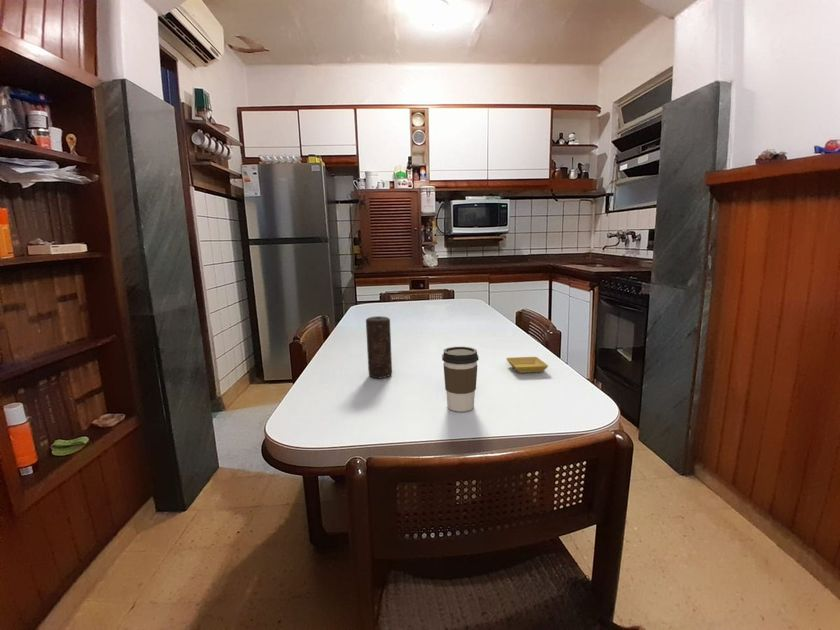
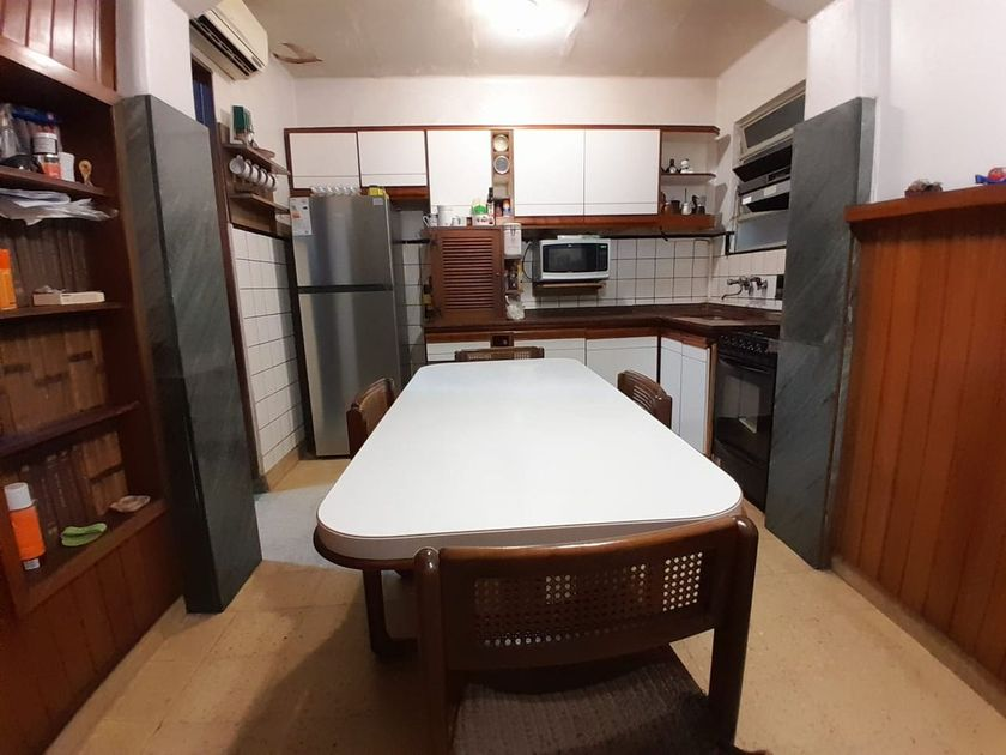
- candle [365,315,393,379]
- coffee cup [441,346,480,412]
- saucer [505,356,549,374]
